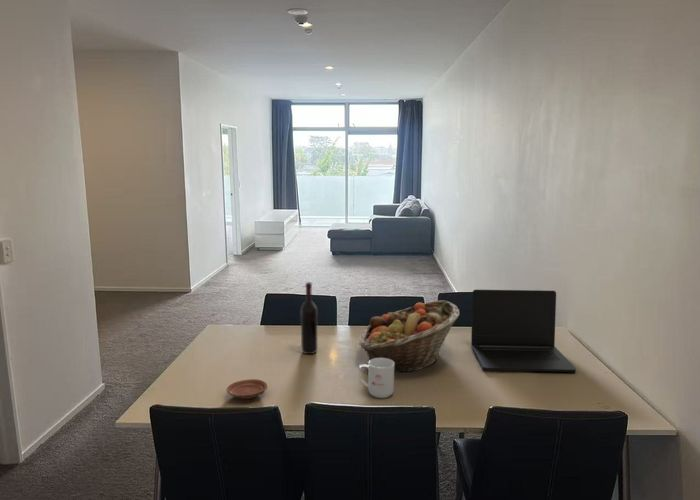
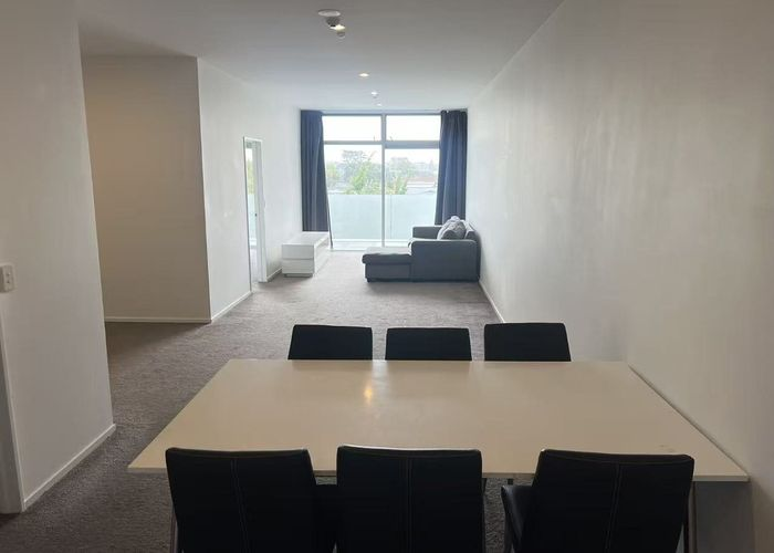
- wine bottle [300,281,318,355]
- mug [358,358,395,399]
- fruit basket [358,300,460,374]
- plate [226,378,268,400]
- laptop [470,289,577,373]
